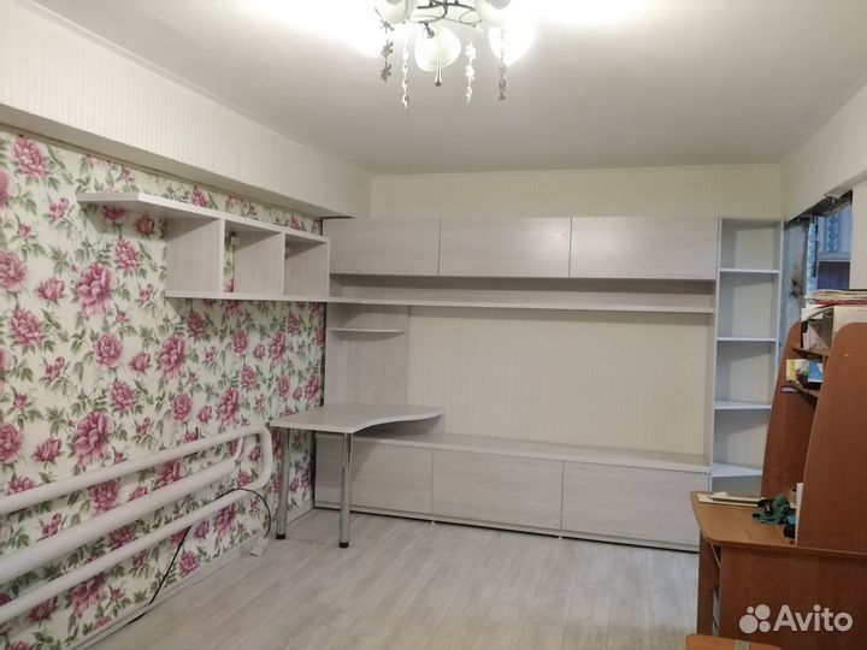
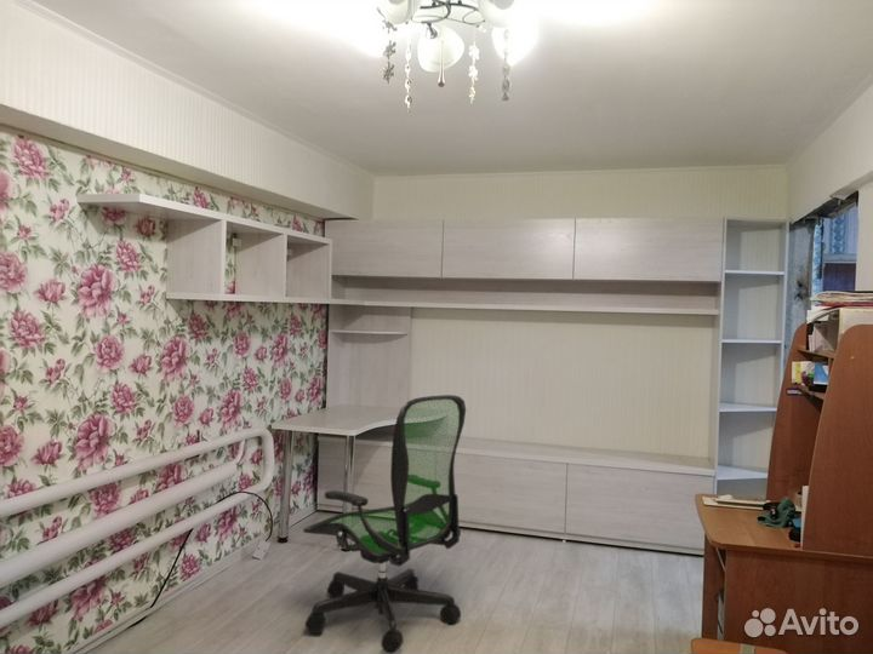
+ office chair [302,394,467,654]
